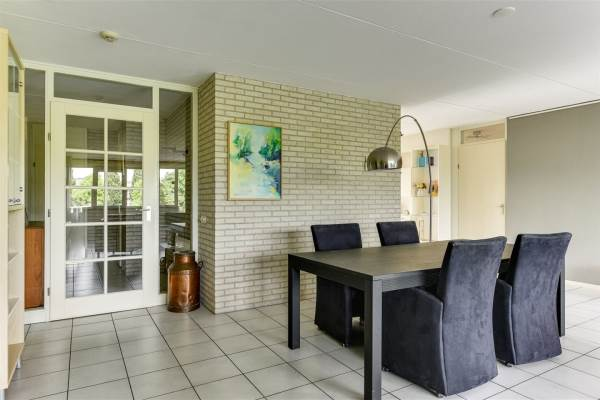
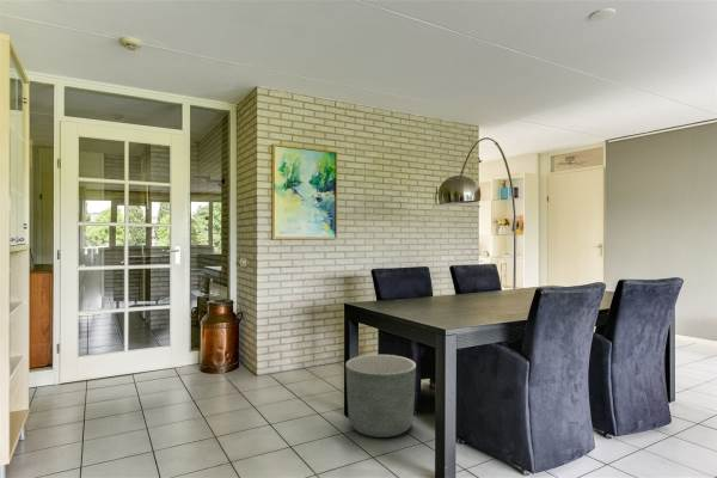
+ planter [345,354,417,439]
